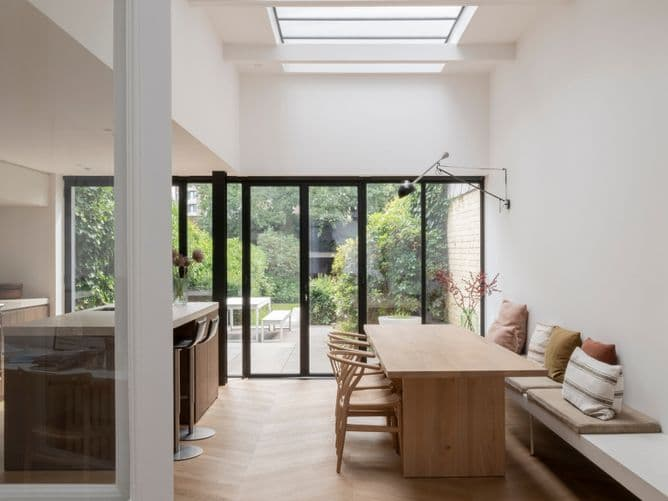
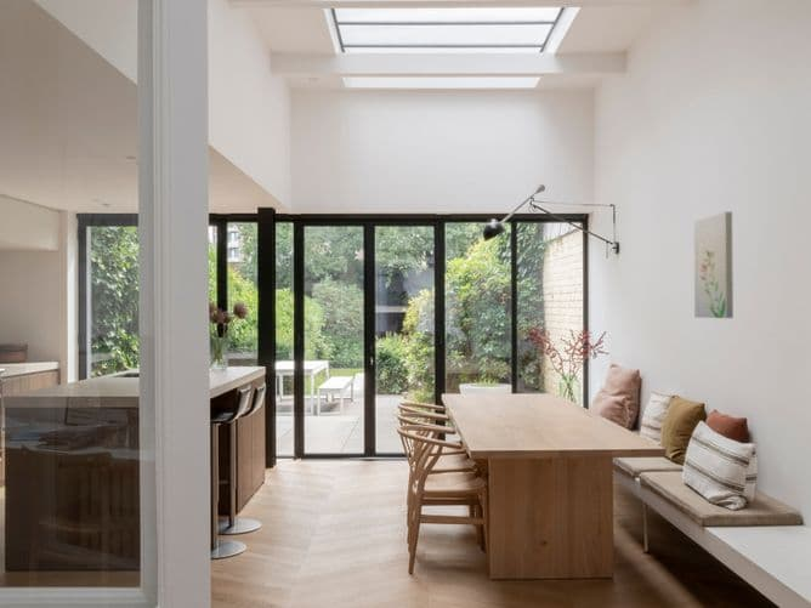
+ wall art [693,210,735,319]
